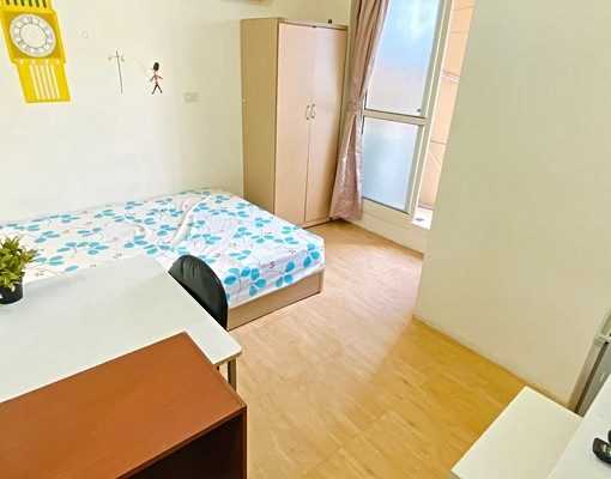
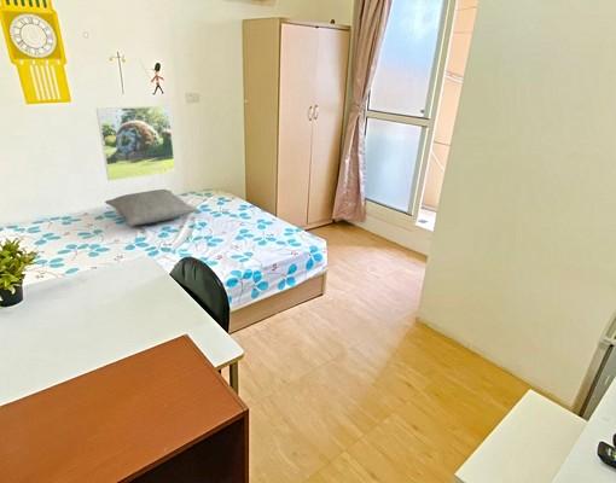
+ pillow [104,188,199,227]
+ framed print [95,105,176,182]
